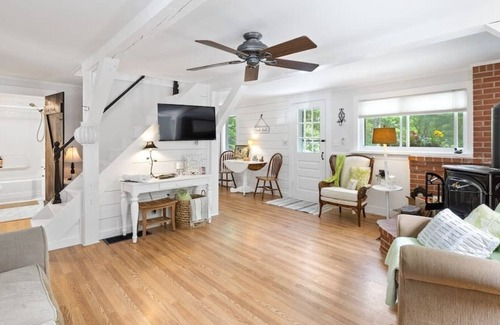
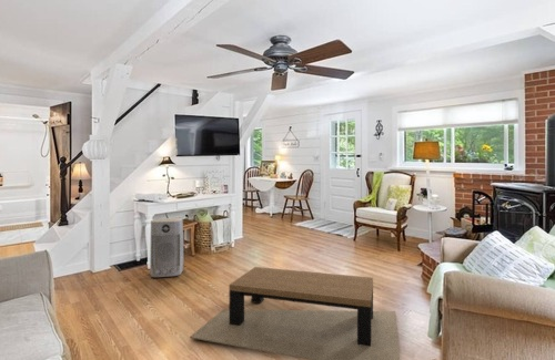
+ air purifier [149,217,184,278]
+ coffee table [189,266,401,360]
